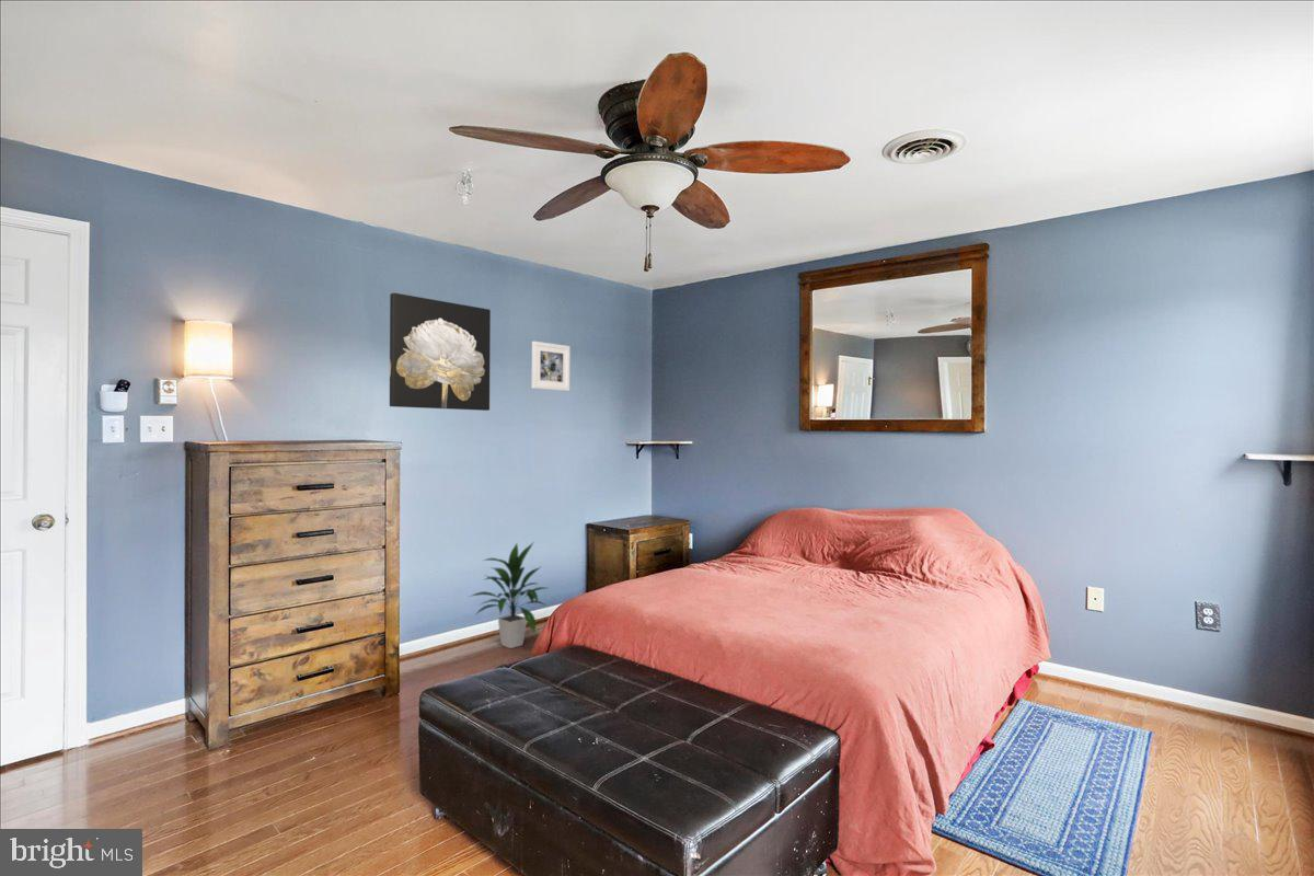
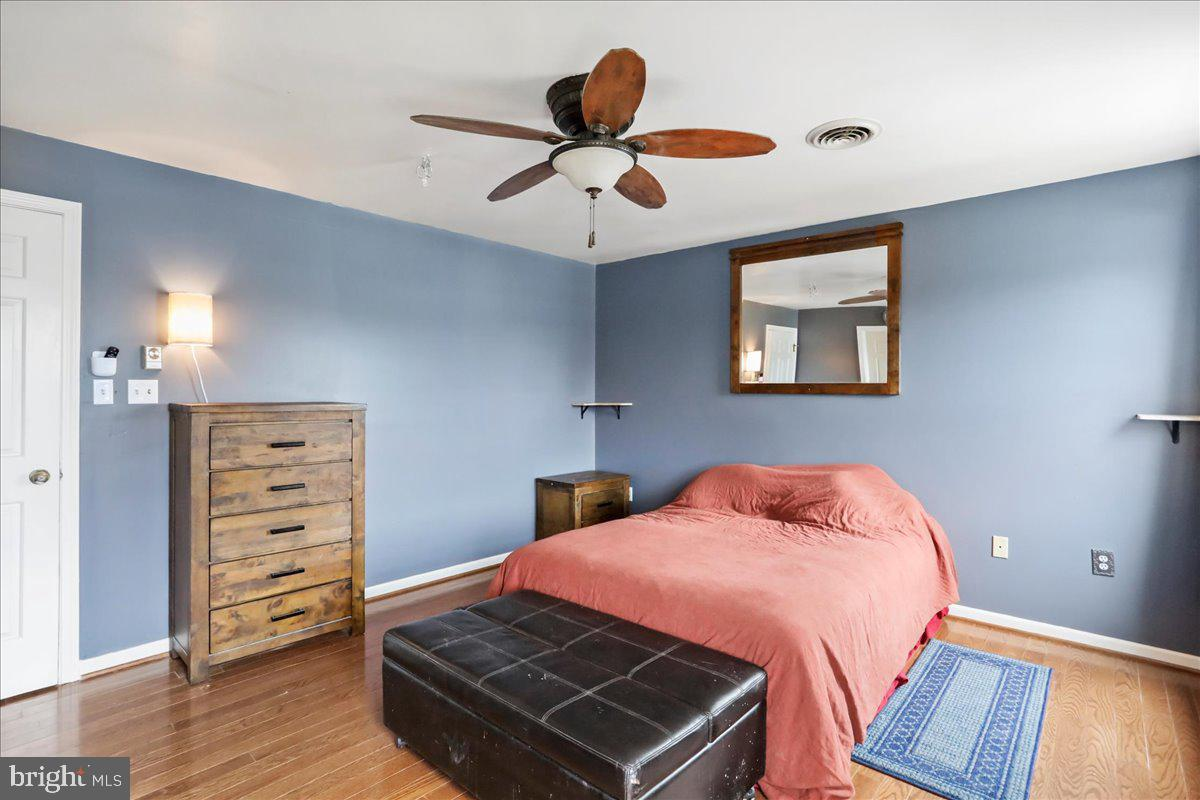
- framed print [531,341,570,392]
- wall art [389,292,492,412]
- indoor plant [469,542,548,649]
